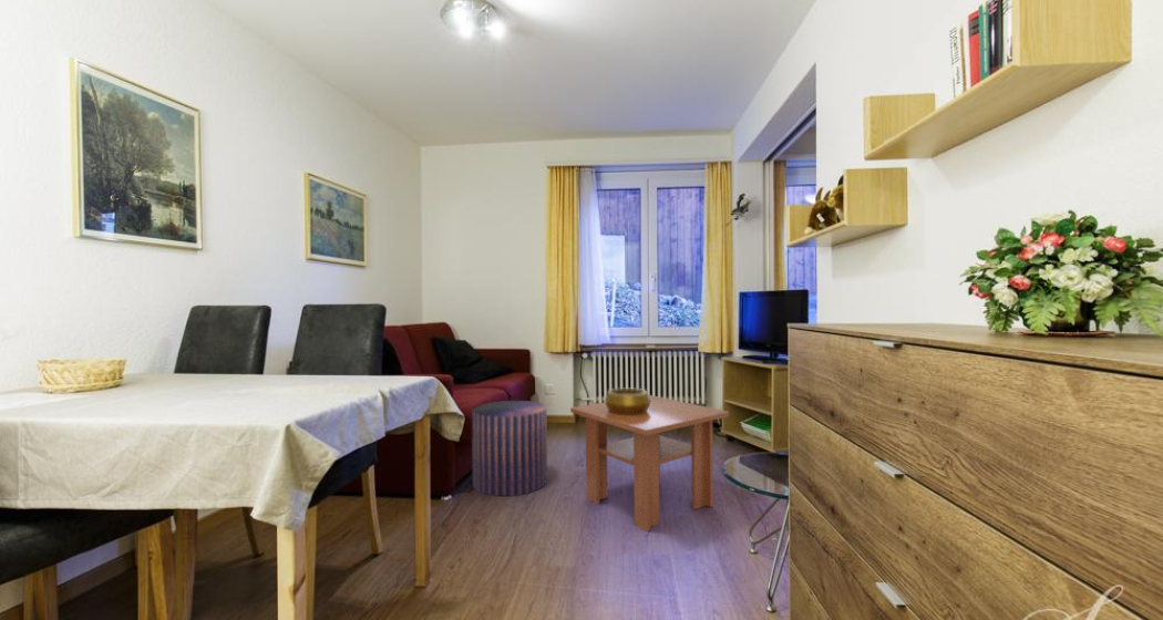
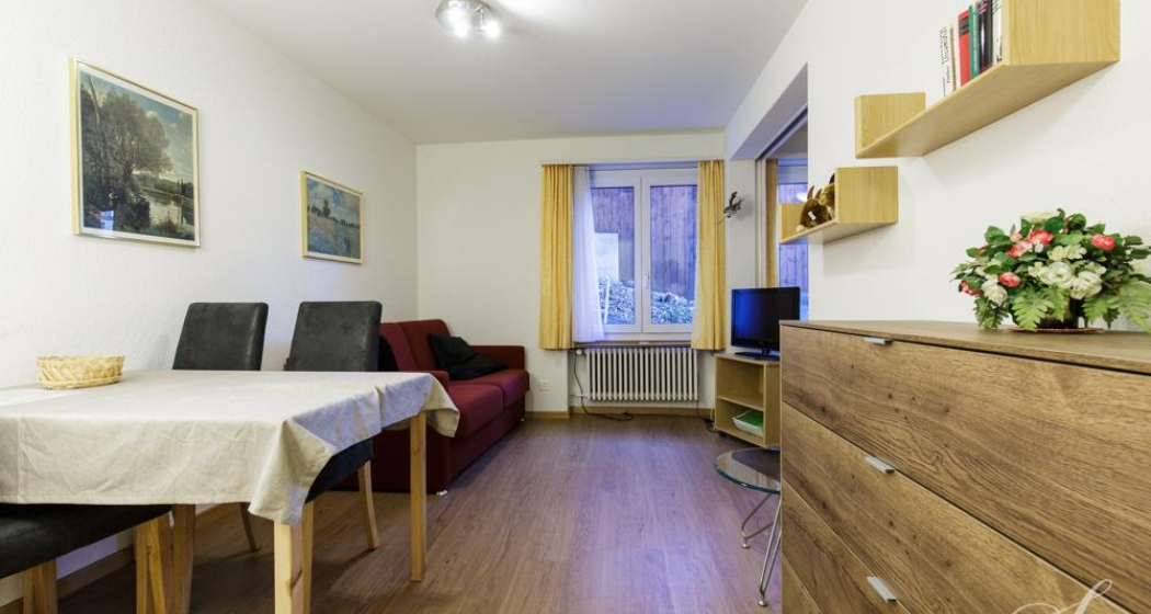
- coffee table [569,394,730,534]
- decorative bowl [604,388,651,415]
- pouf [471,400,548,497]
